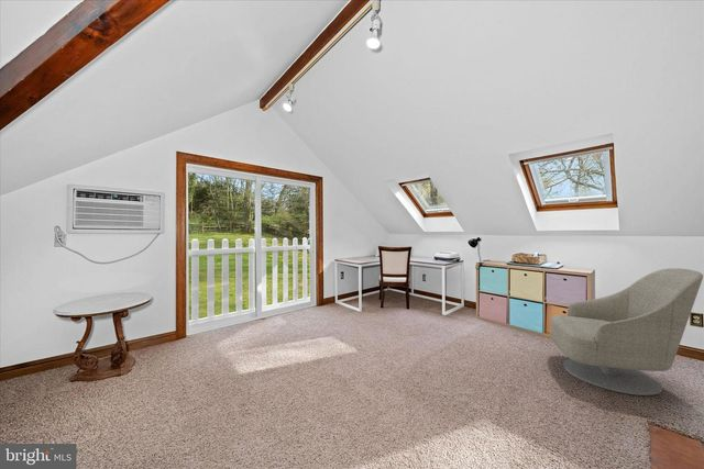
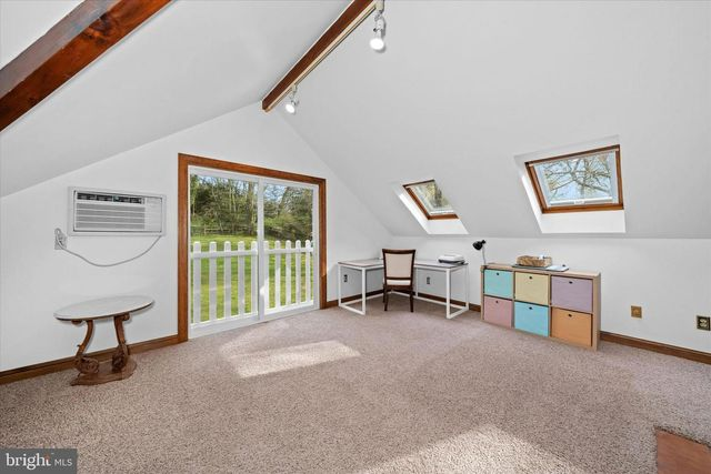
- armchair [550,267,704,397]
